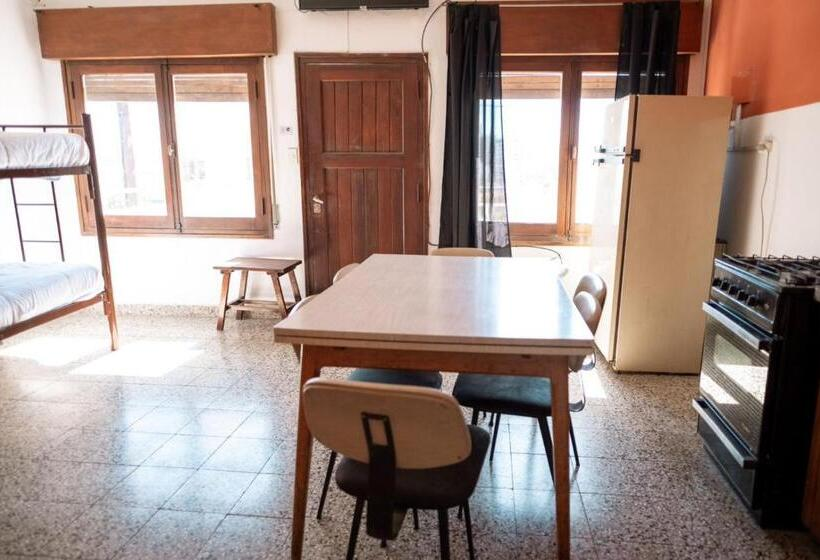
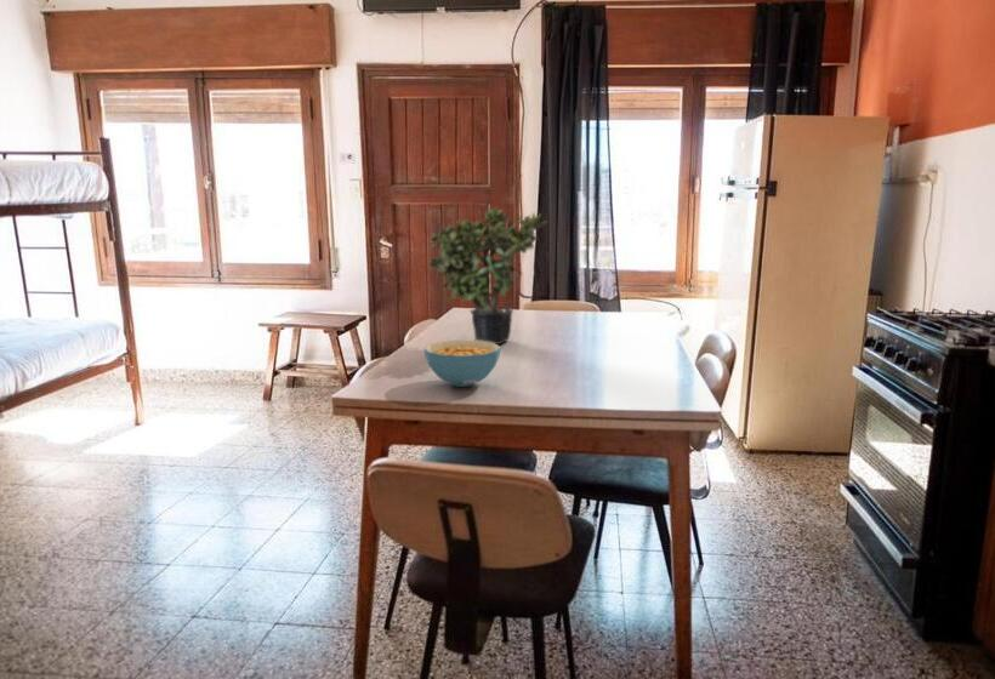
+ potted plant [427,205,548,346]
+ cereal bowl [422,340,502,388]
